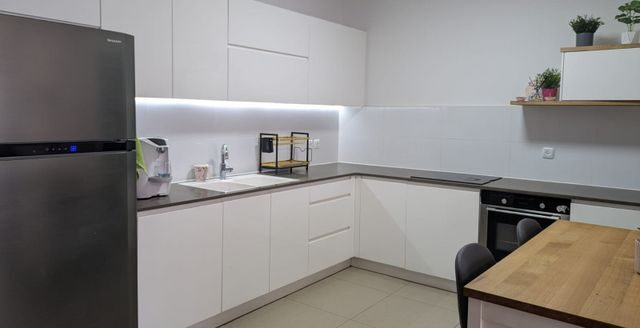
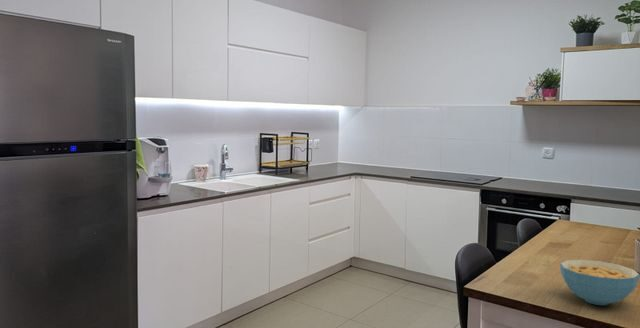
+ cereal bowl [559,259,640,306]
